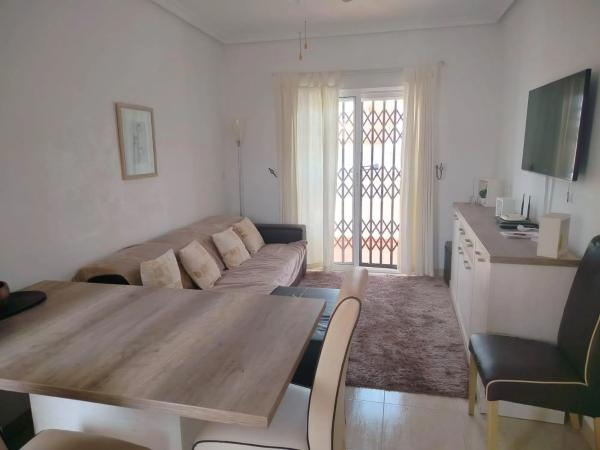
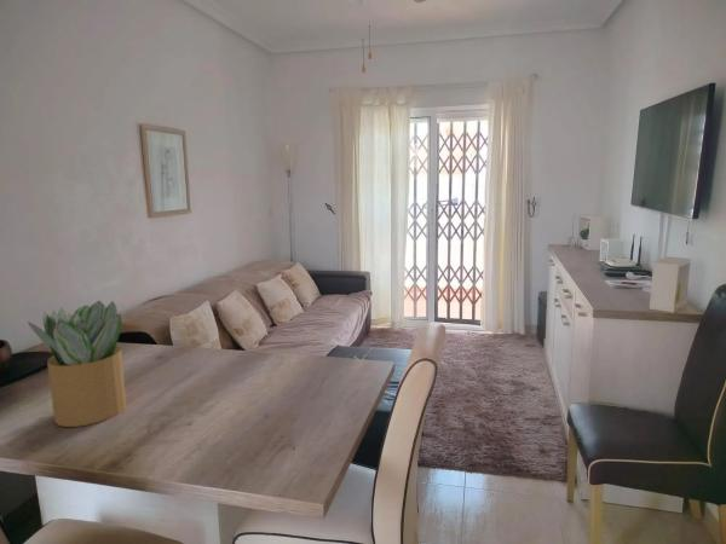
+ potted plant [27,300,128,428]
